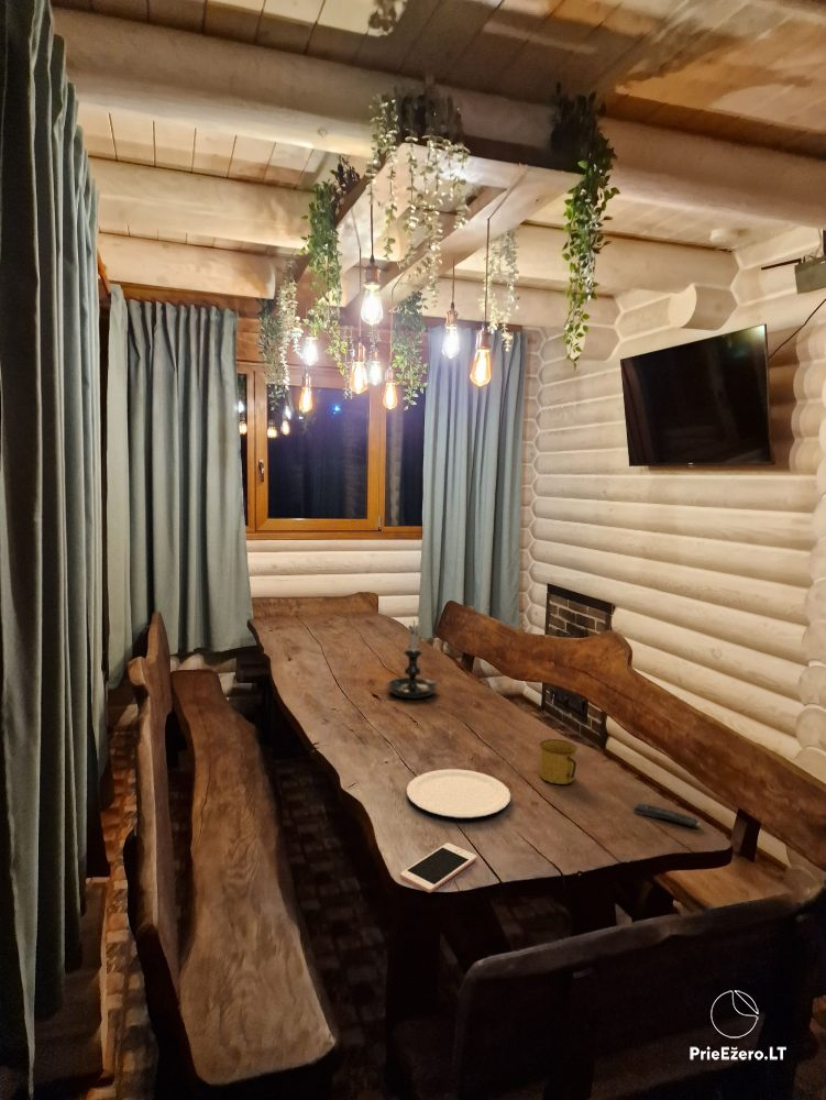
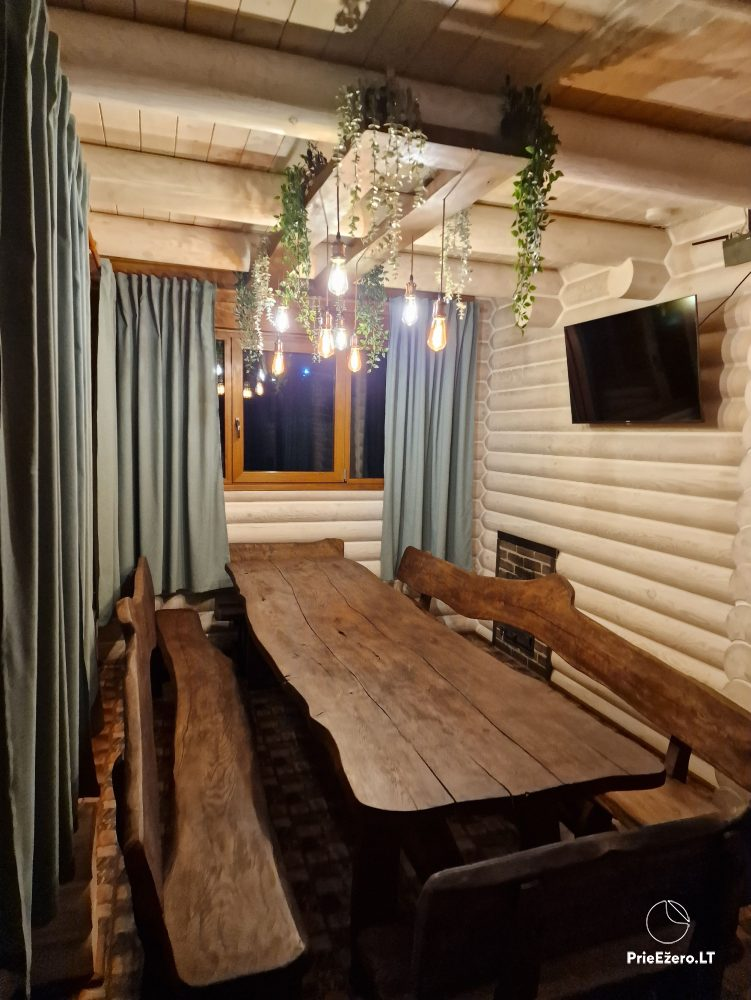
- cell phone [399,842,477,893]
- remote control [634,802,702,828]
- mug [539,738,577,785]
- candle holder [386,619,440,700]
- plate [406,768,511,820]
